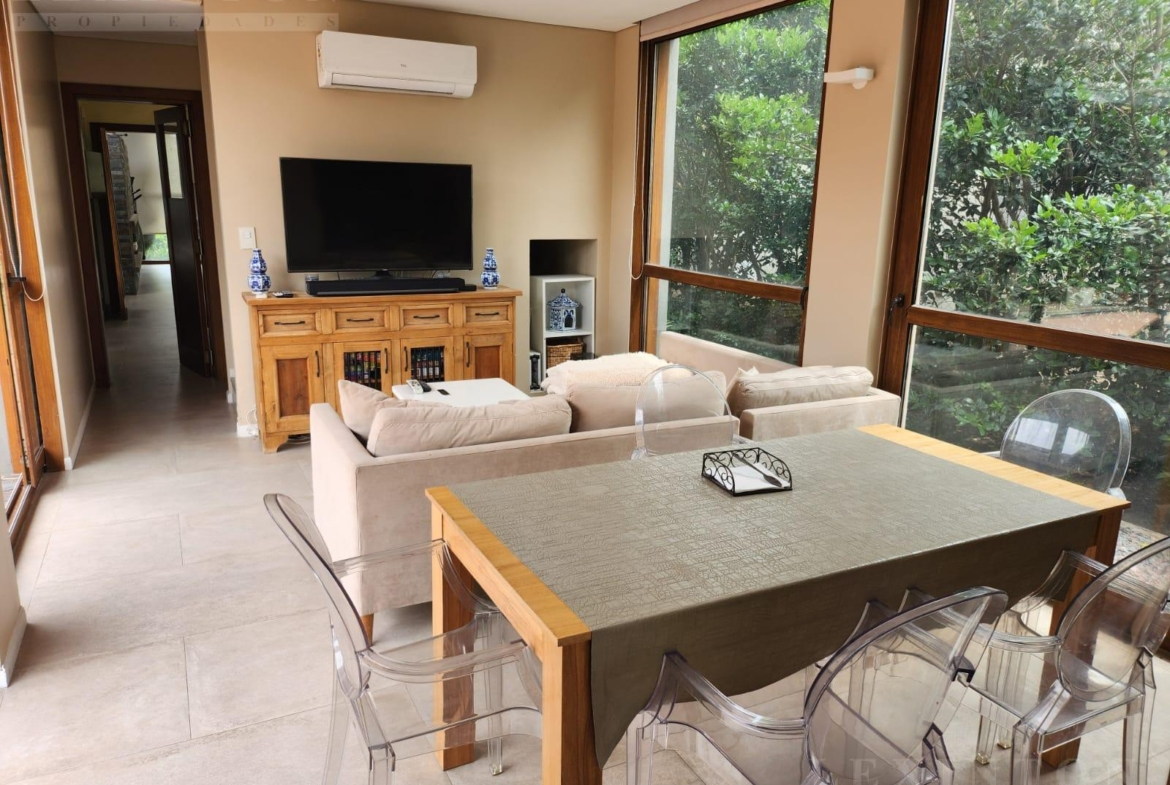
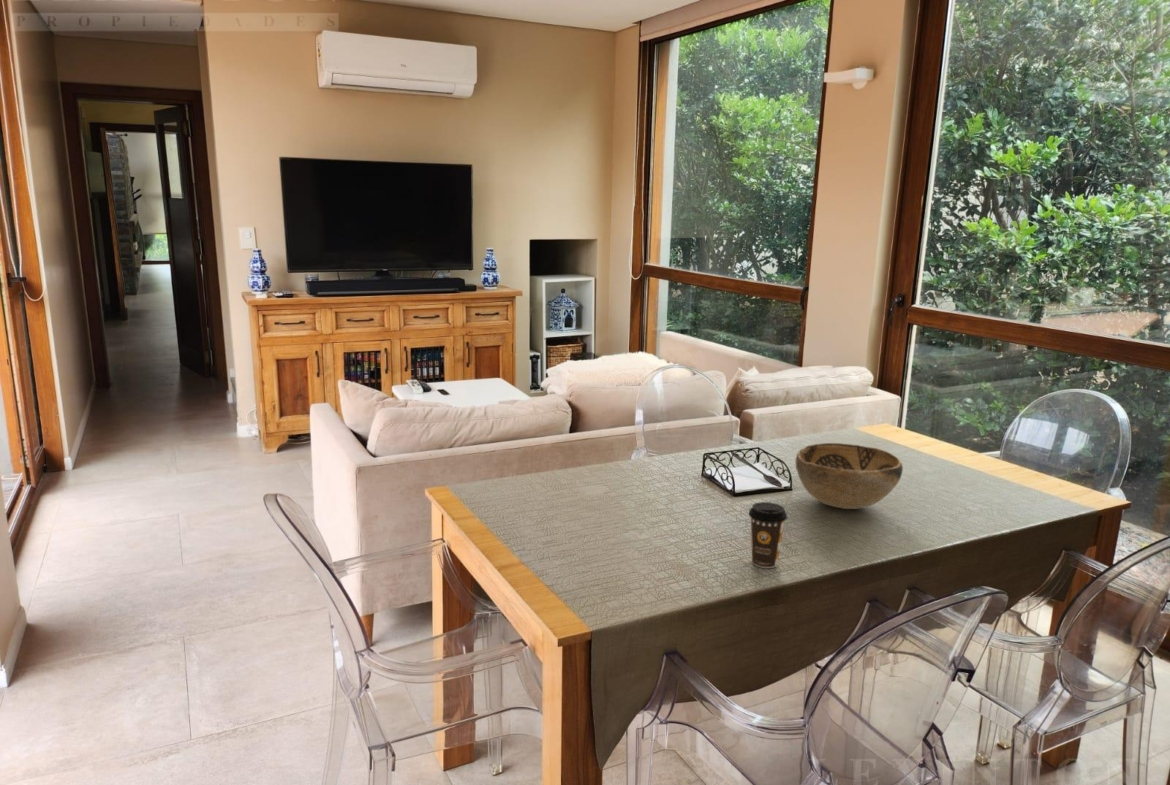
+ decorative bowl [794,442,904,510]
+ coffee cup [747,501,788,569]
